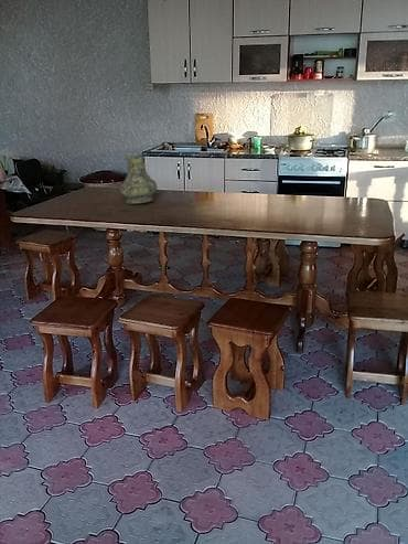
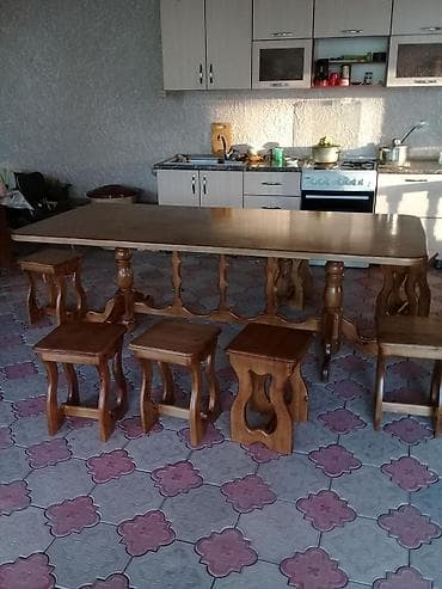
- vase [119,154,158,205]
